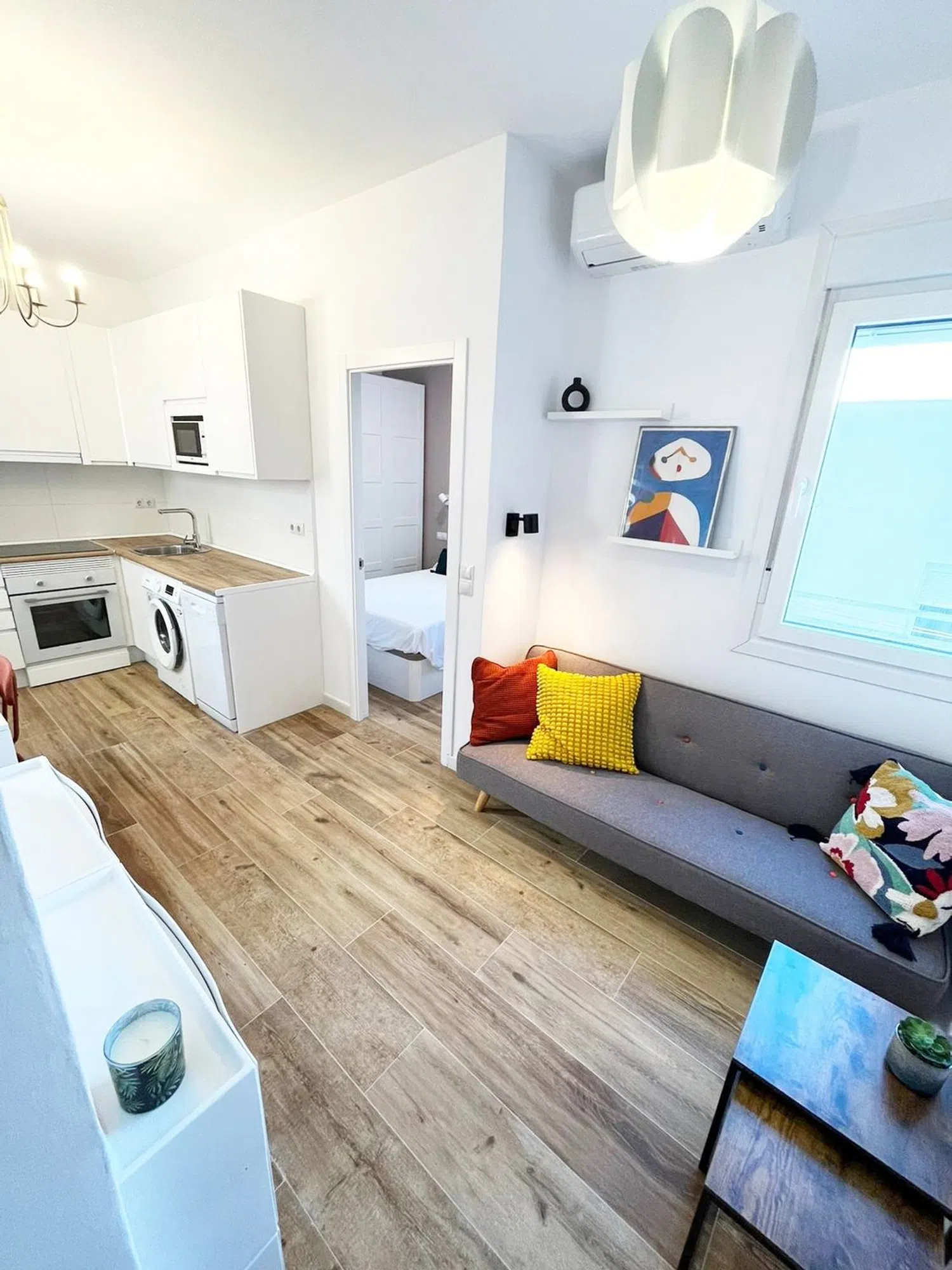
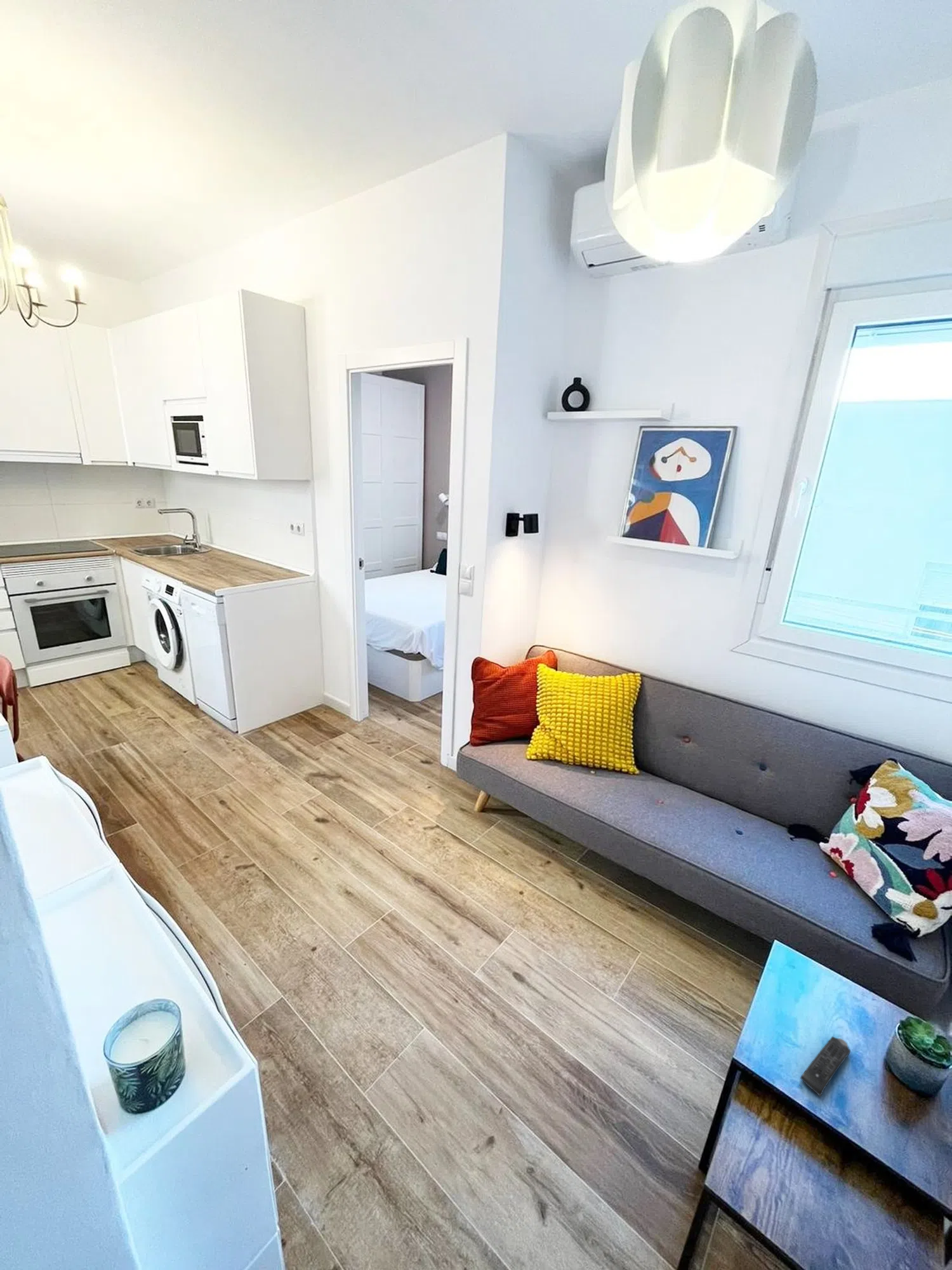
+ remote control [800,1036,851,1097]
